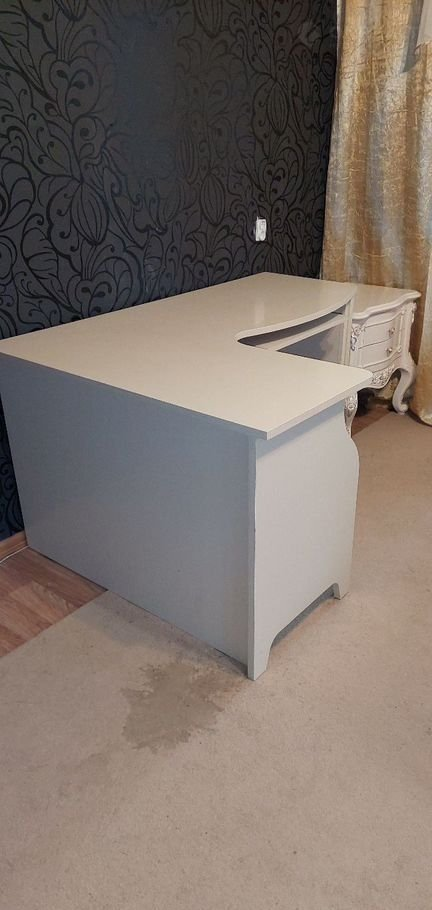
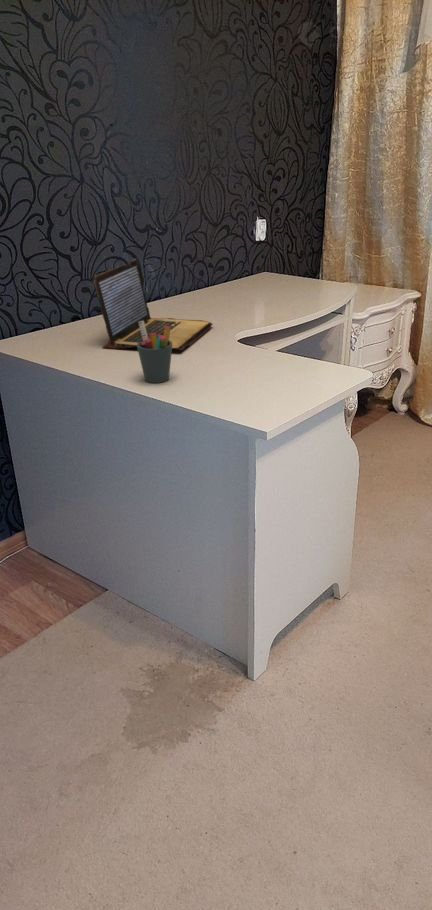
+ pen holder [136,321,173,384]
+ laptop [92,258,213,351]
